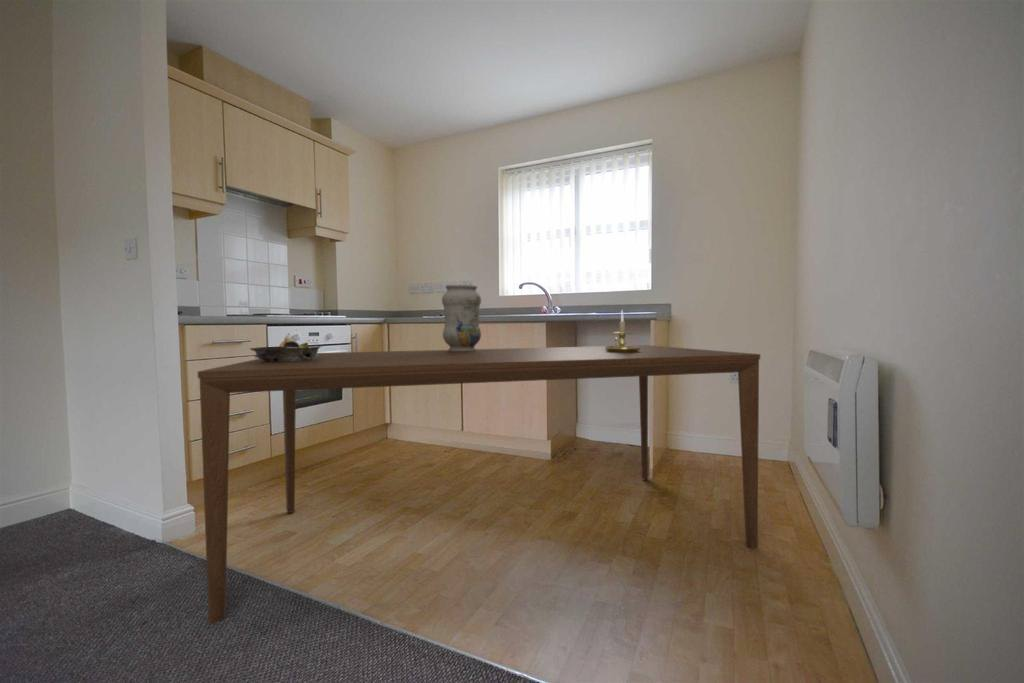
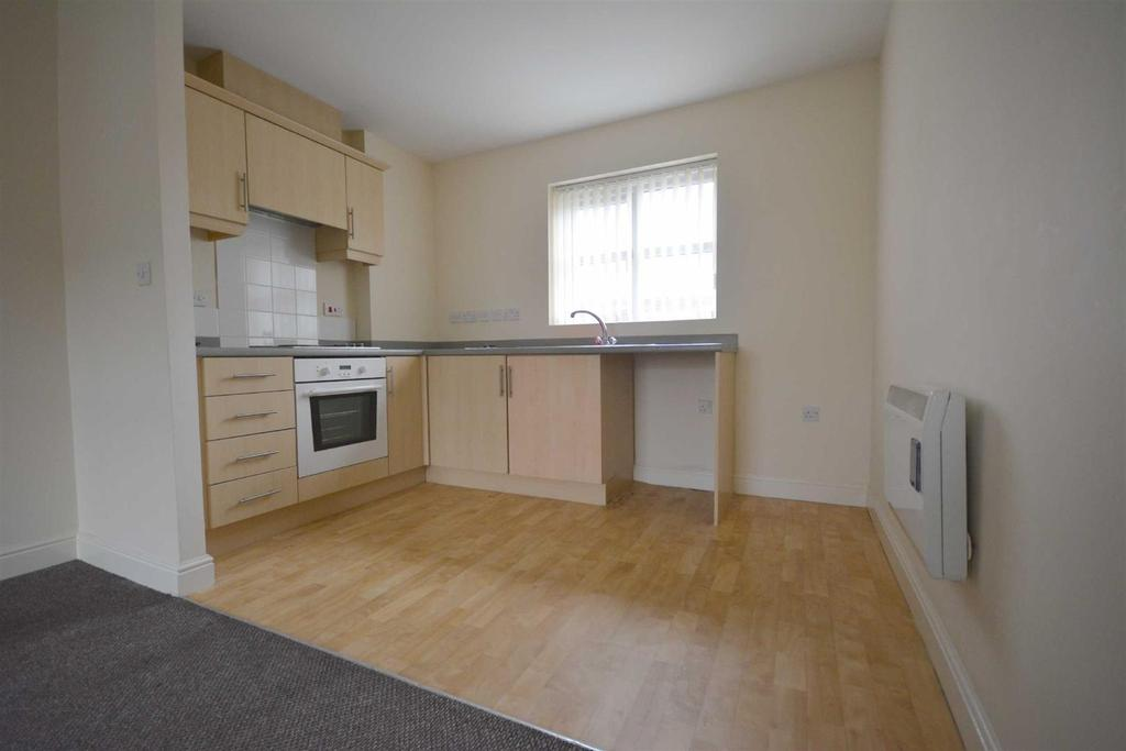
- vase [441,284,482,352]
- dining table [197,344,761,625]
- decorative bowl [249,333,322,362]
- candle holder [605,309,641,353]
